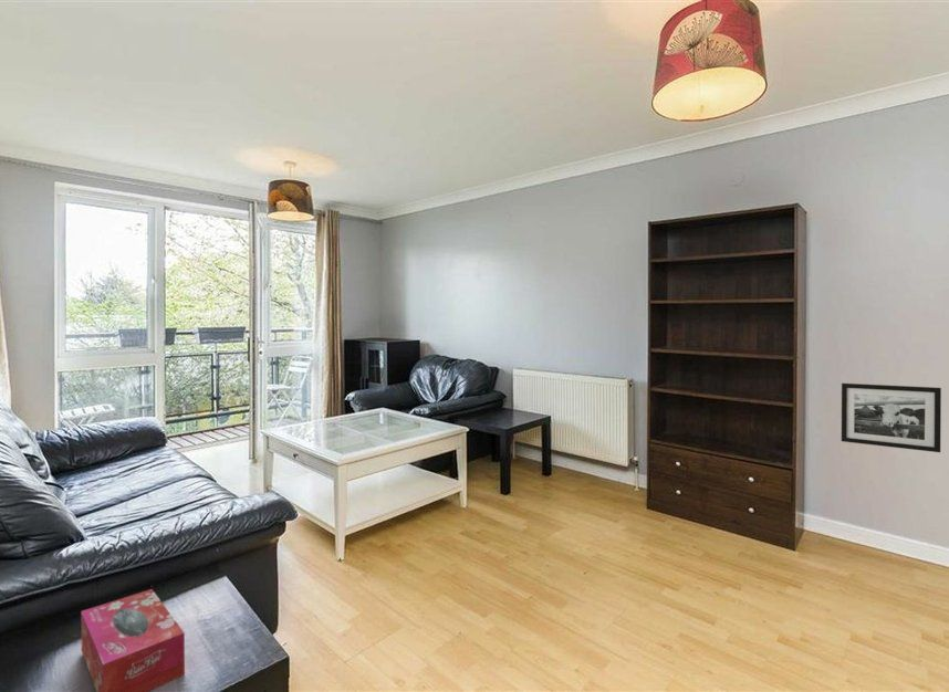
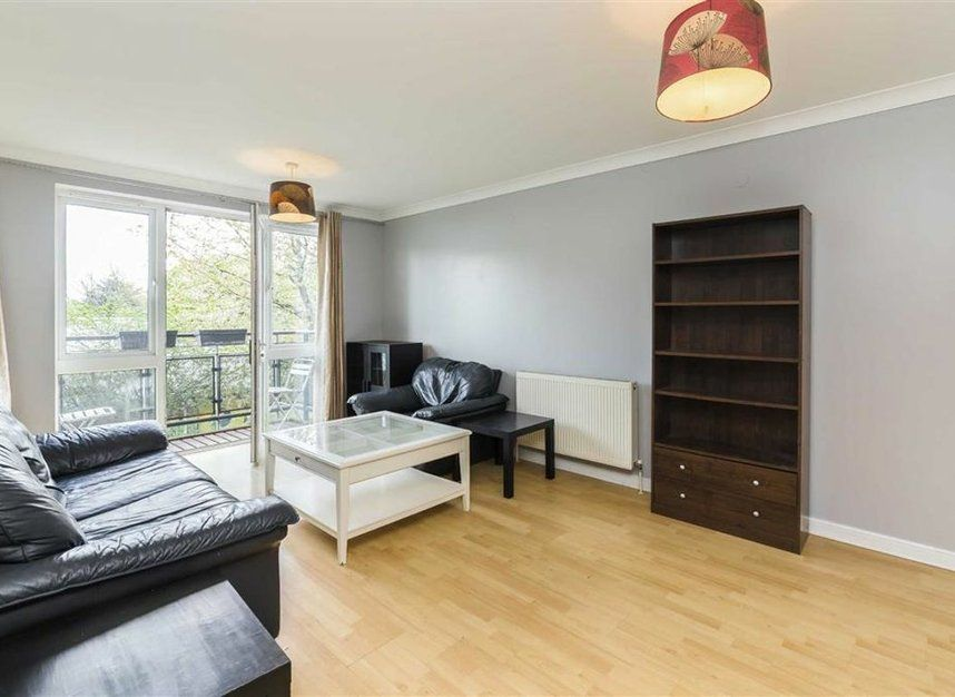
- tissue box [80,588,186,692]
- picture frame [841,382,942,453]
